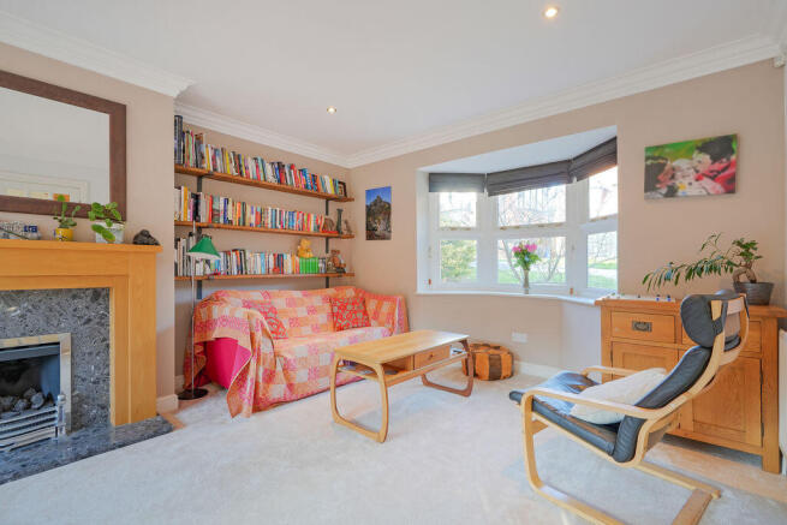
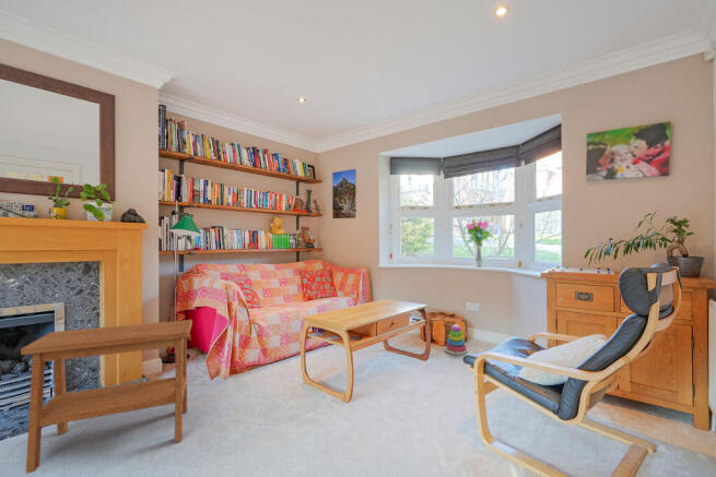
+ side table [20,319,193,475]
+ stacking toy [444,324,469,356]
